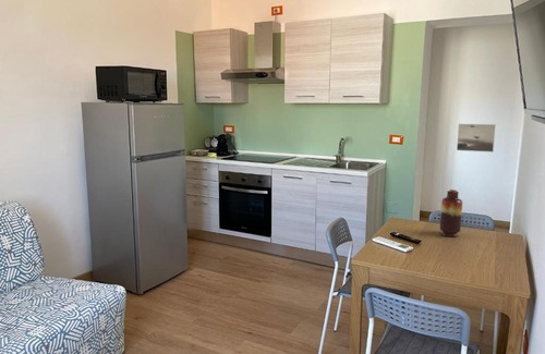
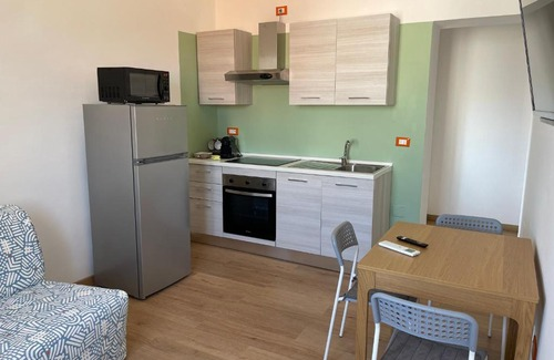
- vase [439,188,463,237]
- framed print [456,123,497,154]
